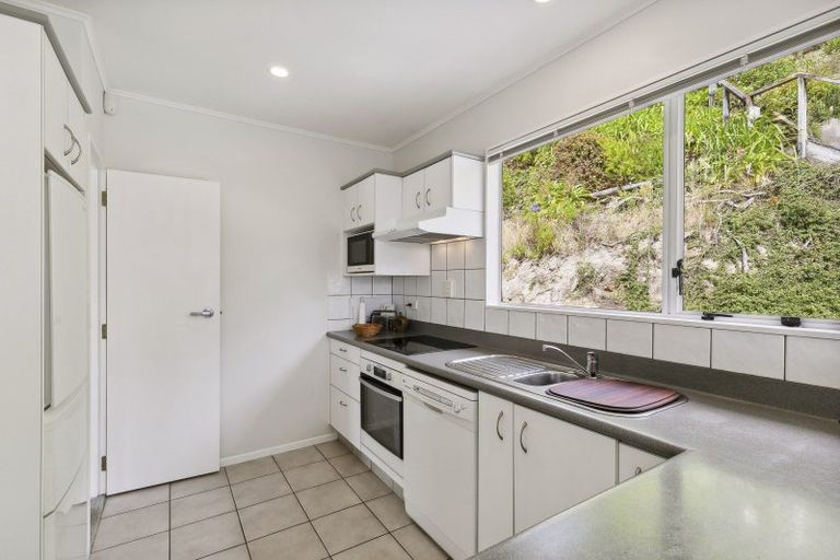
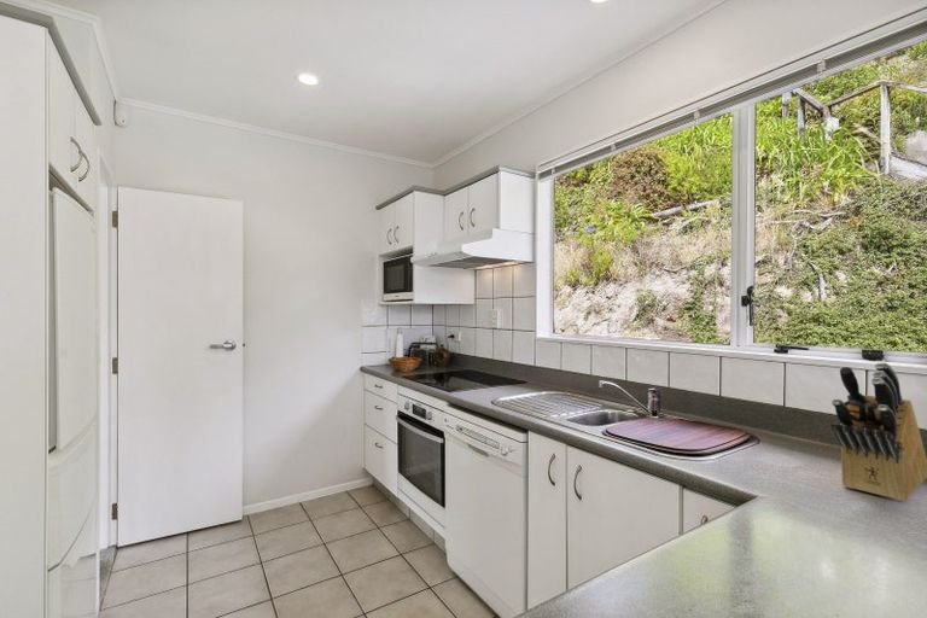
+ knife block [830,361,927,502]
